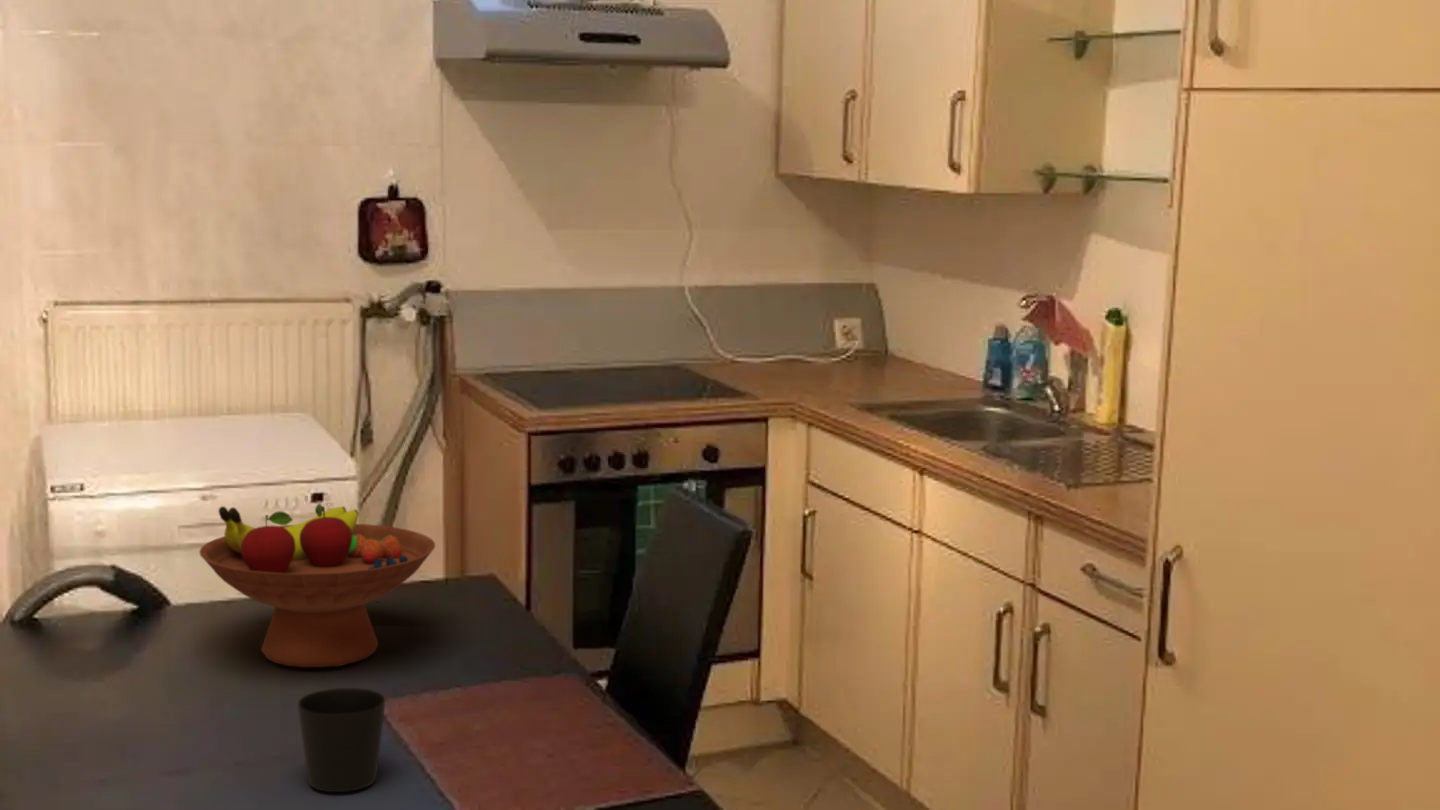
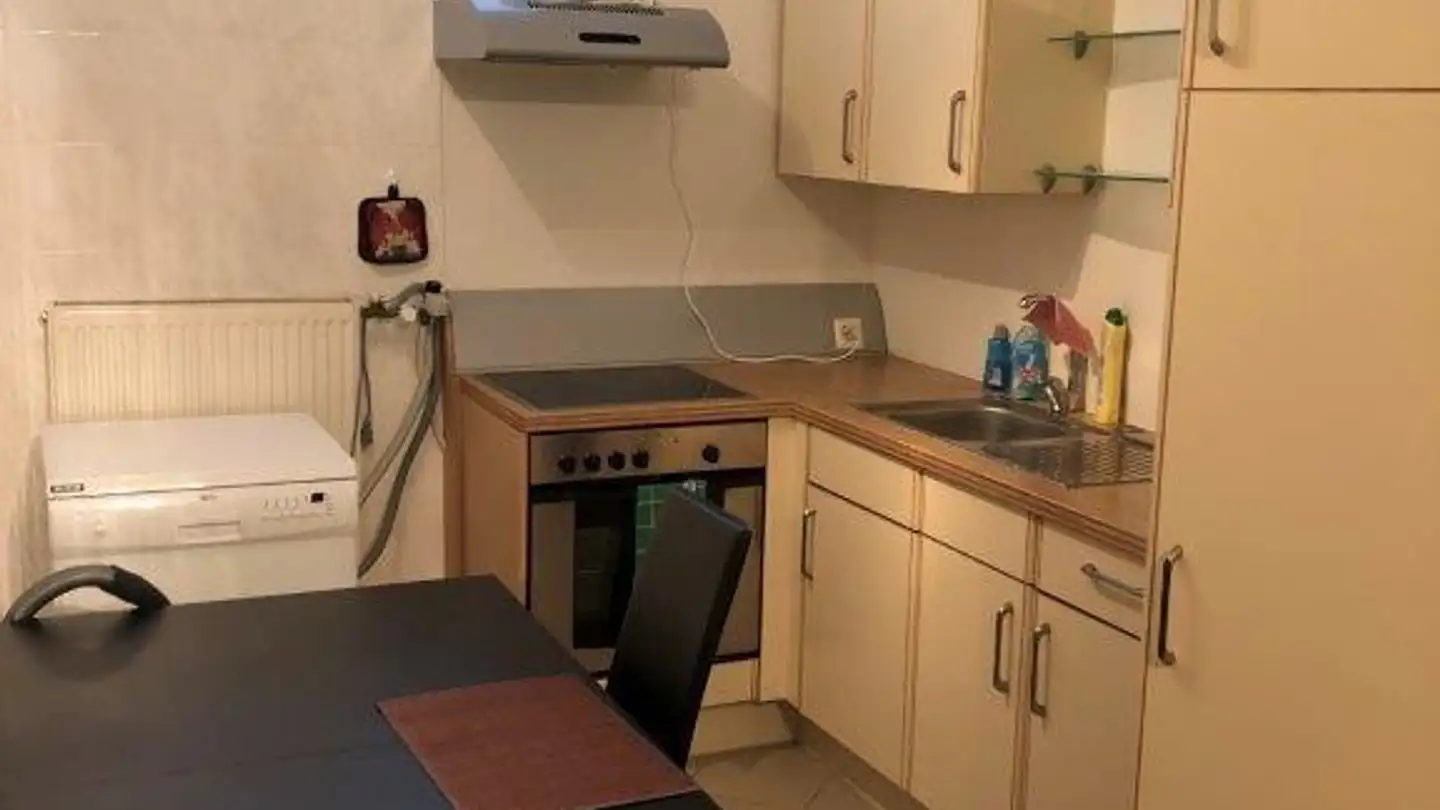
- fruit bowl [198,503,436,668]
- cup [297,687,386,793]
